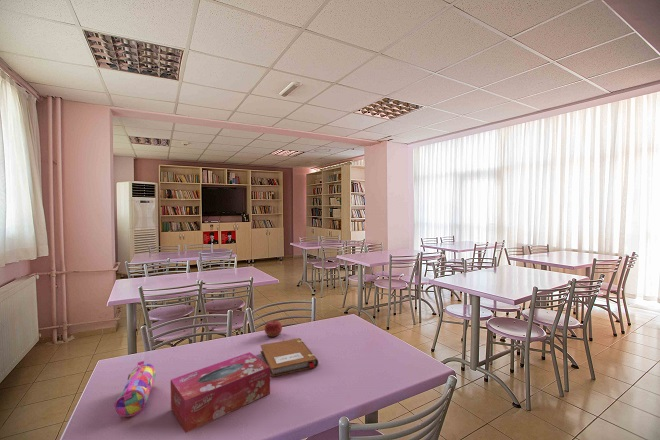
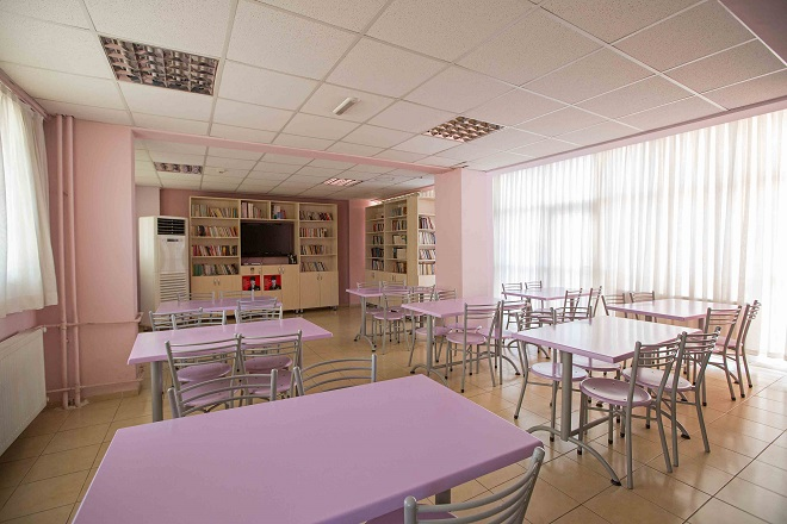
- notebook [260,337,319,378]
- tissue box [170,351,271,434]
- pencil case [114,360,157,418]
- fruit [264,319,283,338]
